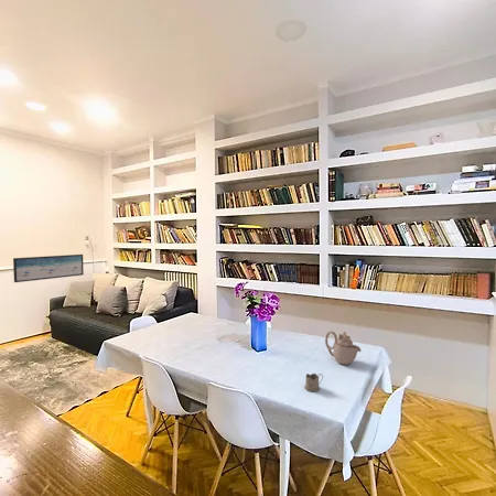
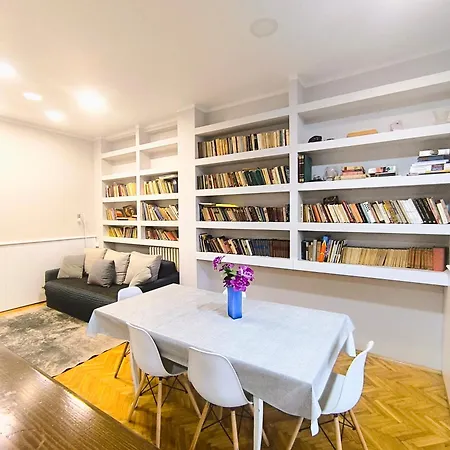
- wall art [12,254,85,283]
- teapot [324,331,362,366]
- tea glass holder [304,373,324,392]
